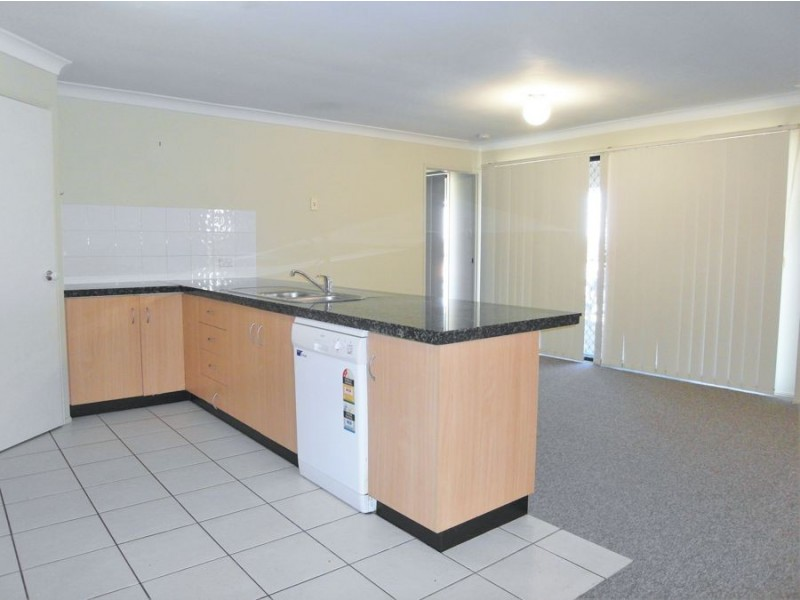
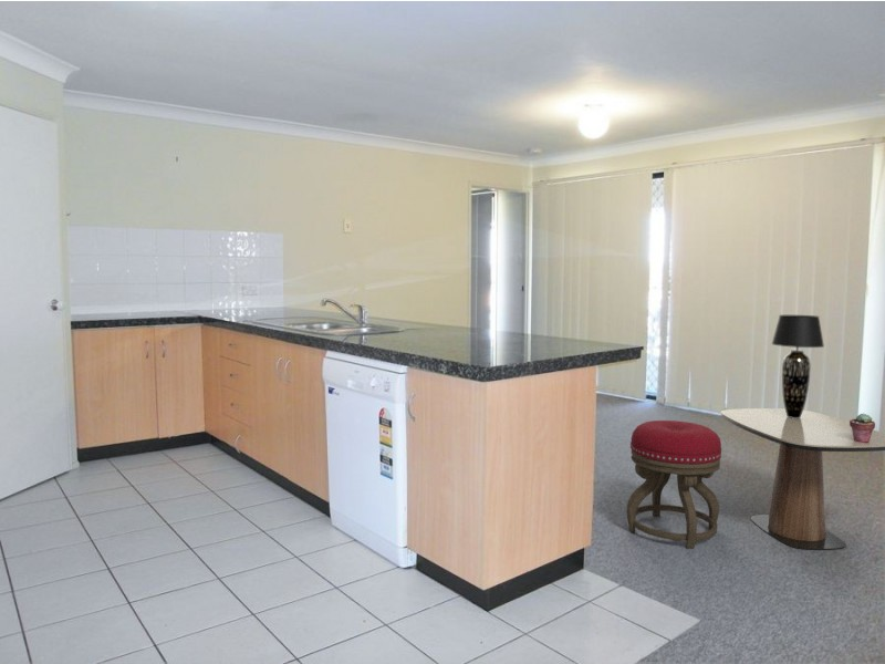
+ potted succulent [848,412,876,443]
+ side table [720,407,885,550]
+ table lamp [770,314,825,418]
+ stool [626,419,722,549]
